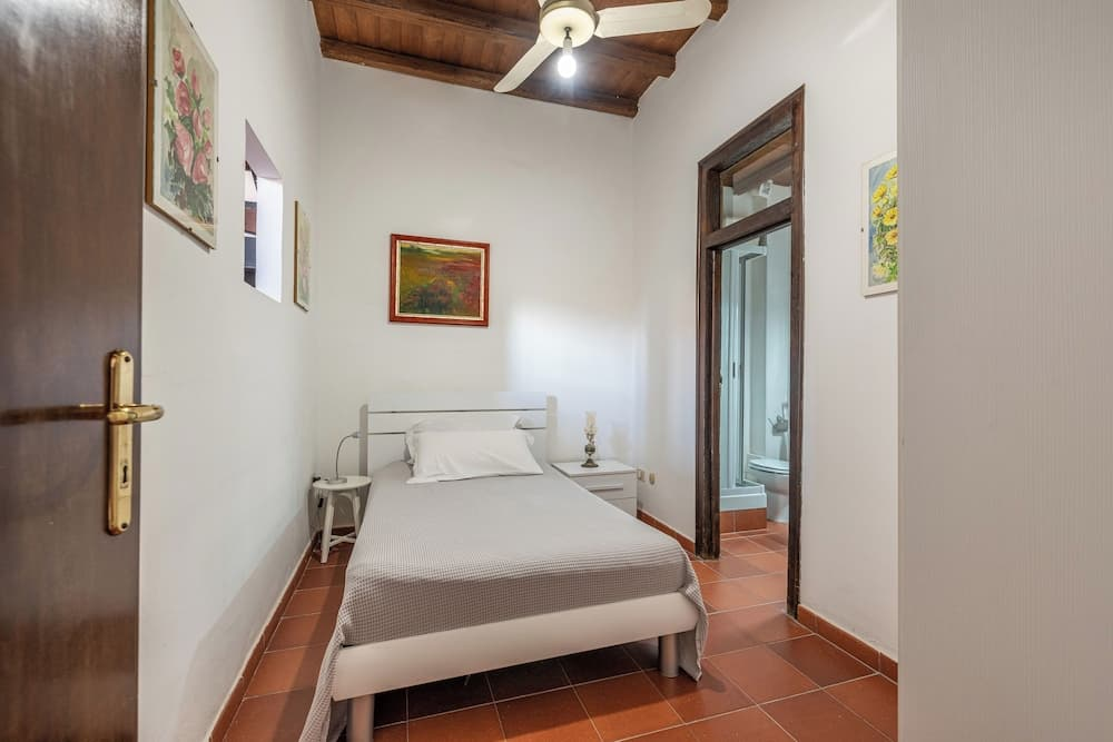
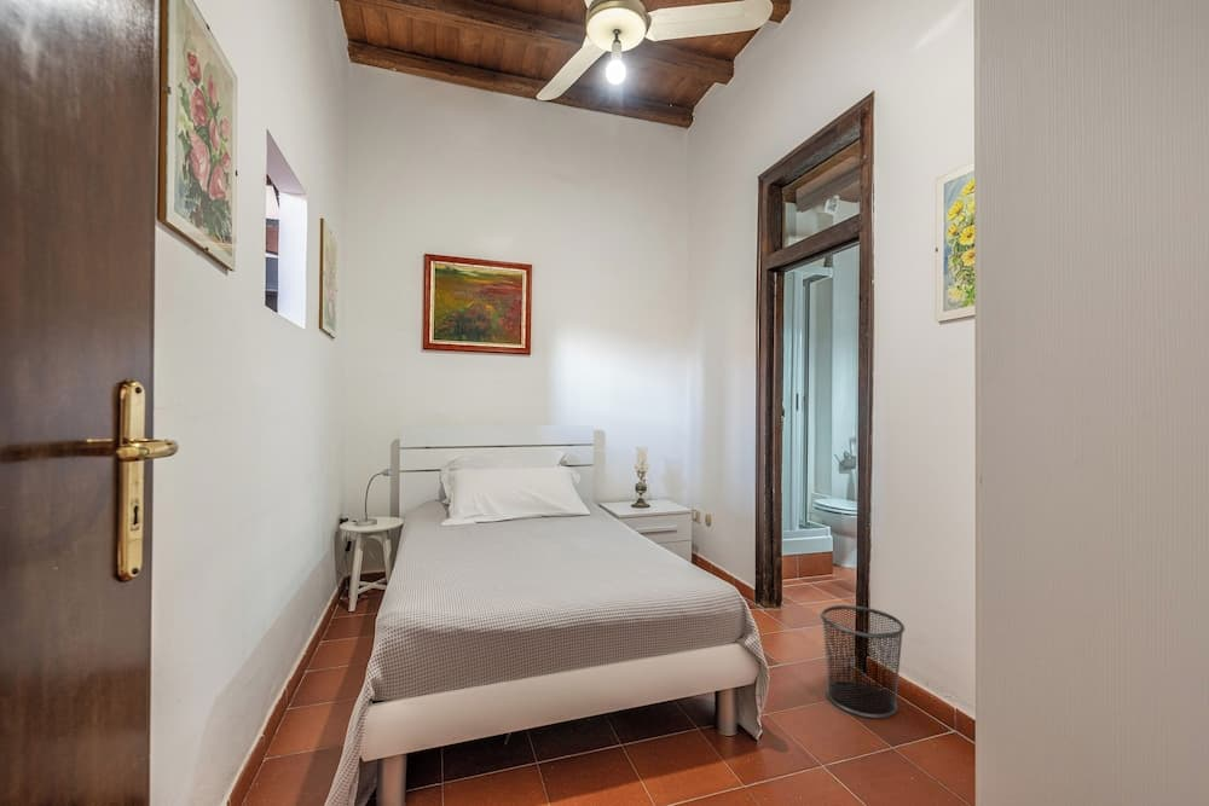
+ waste bin [820,604,906,719]
